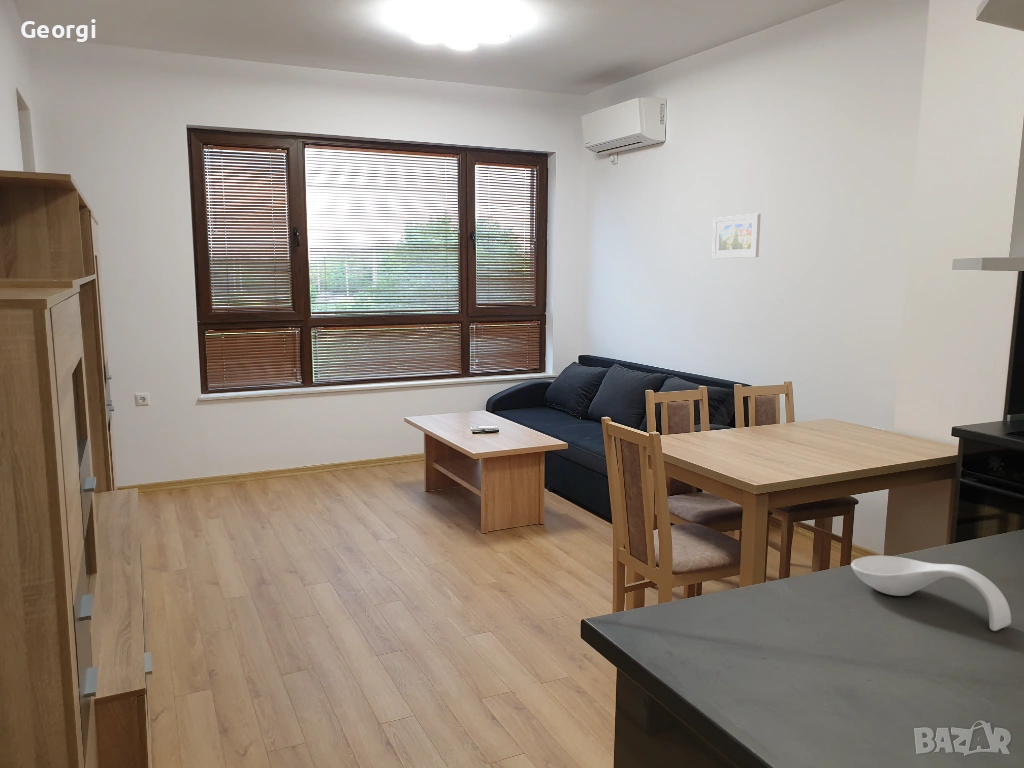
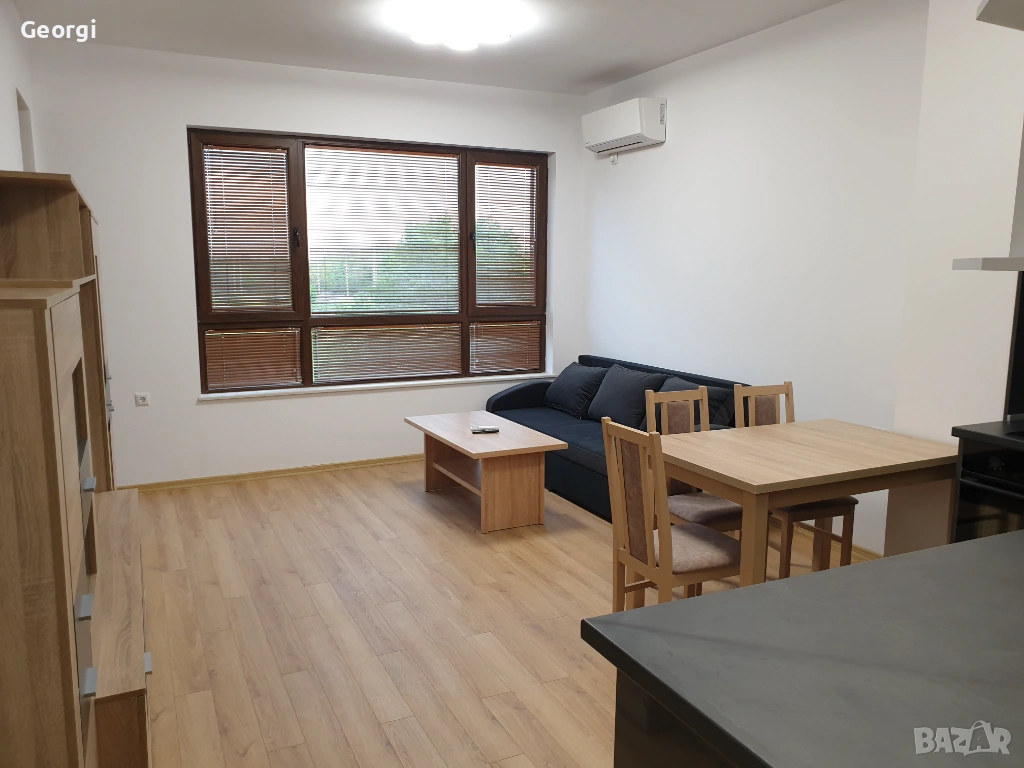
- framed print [711,213,762,260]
- spoon rest [850,554,1012,632]
